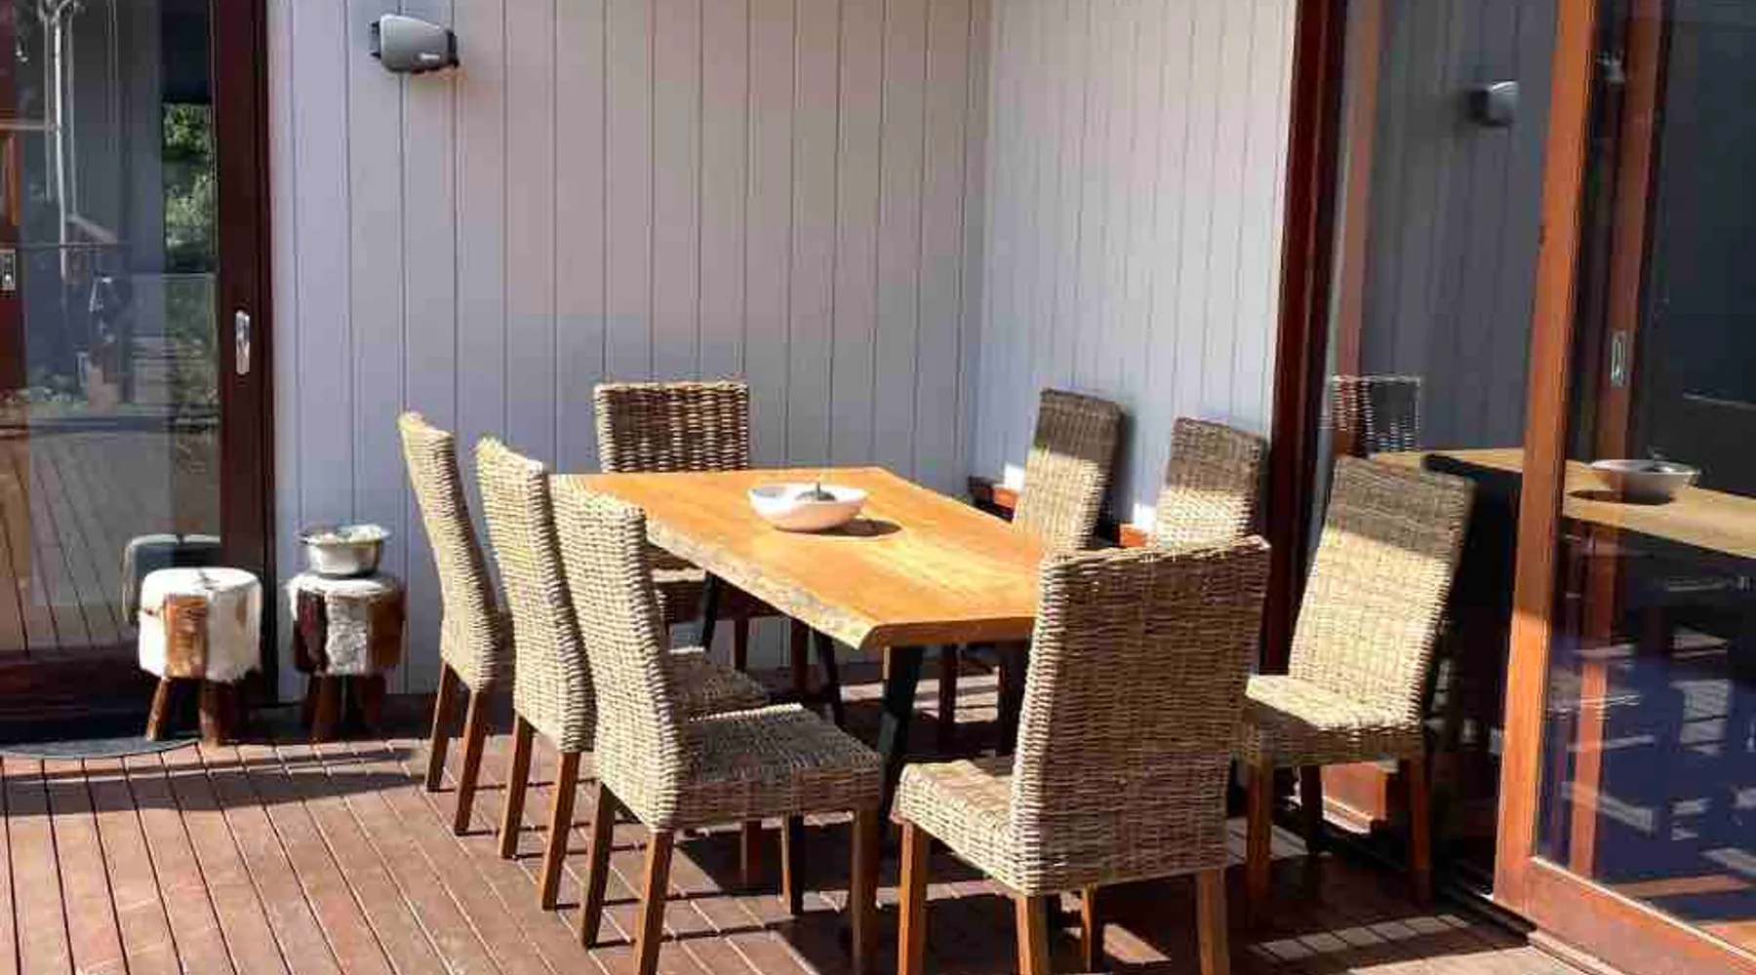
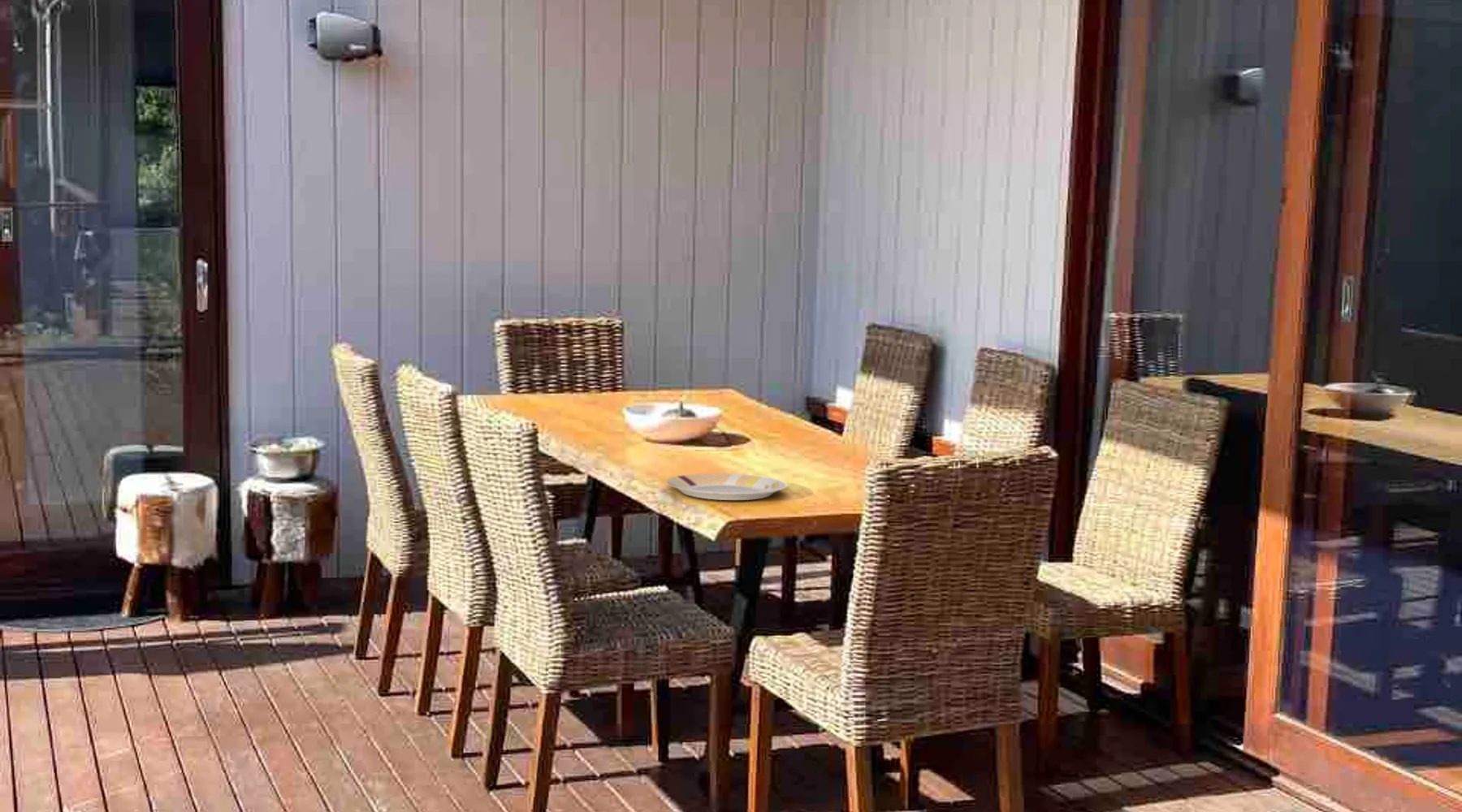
+ plate [666,473,788,501]
